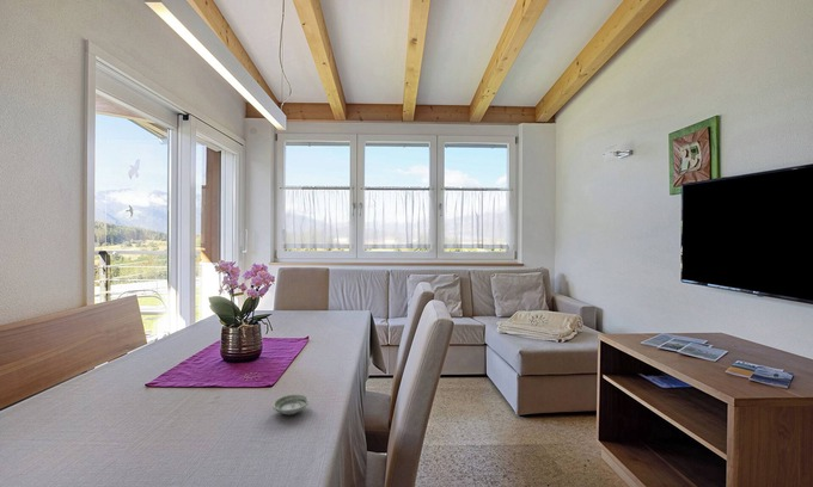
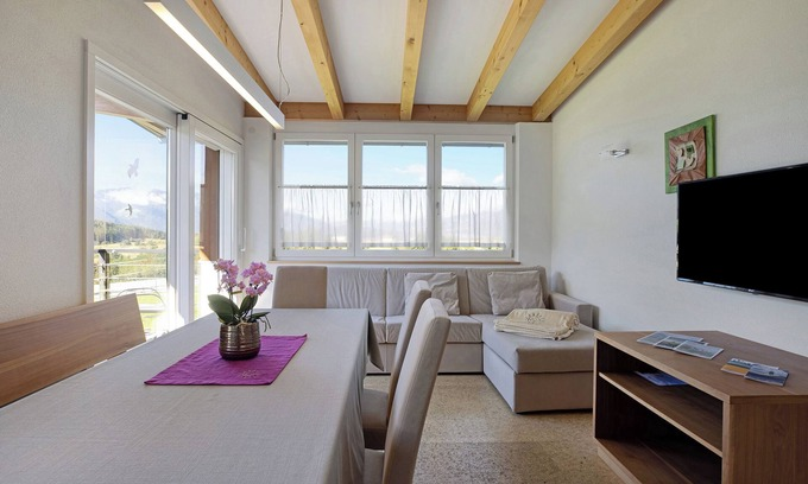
- saucer [271,393,311,415]
